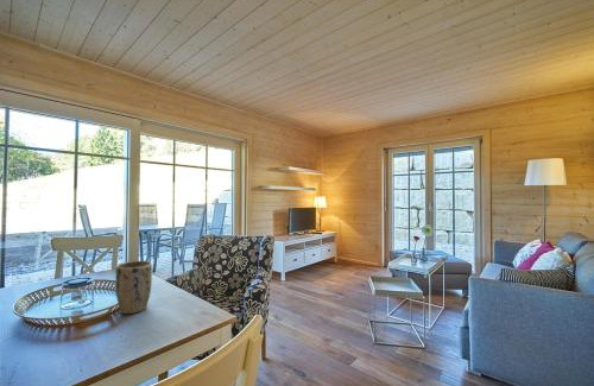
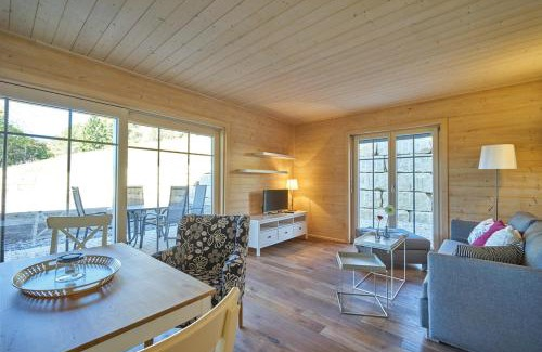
- plant pot [114,260,153,315]
